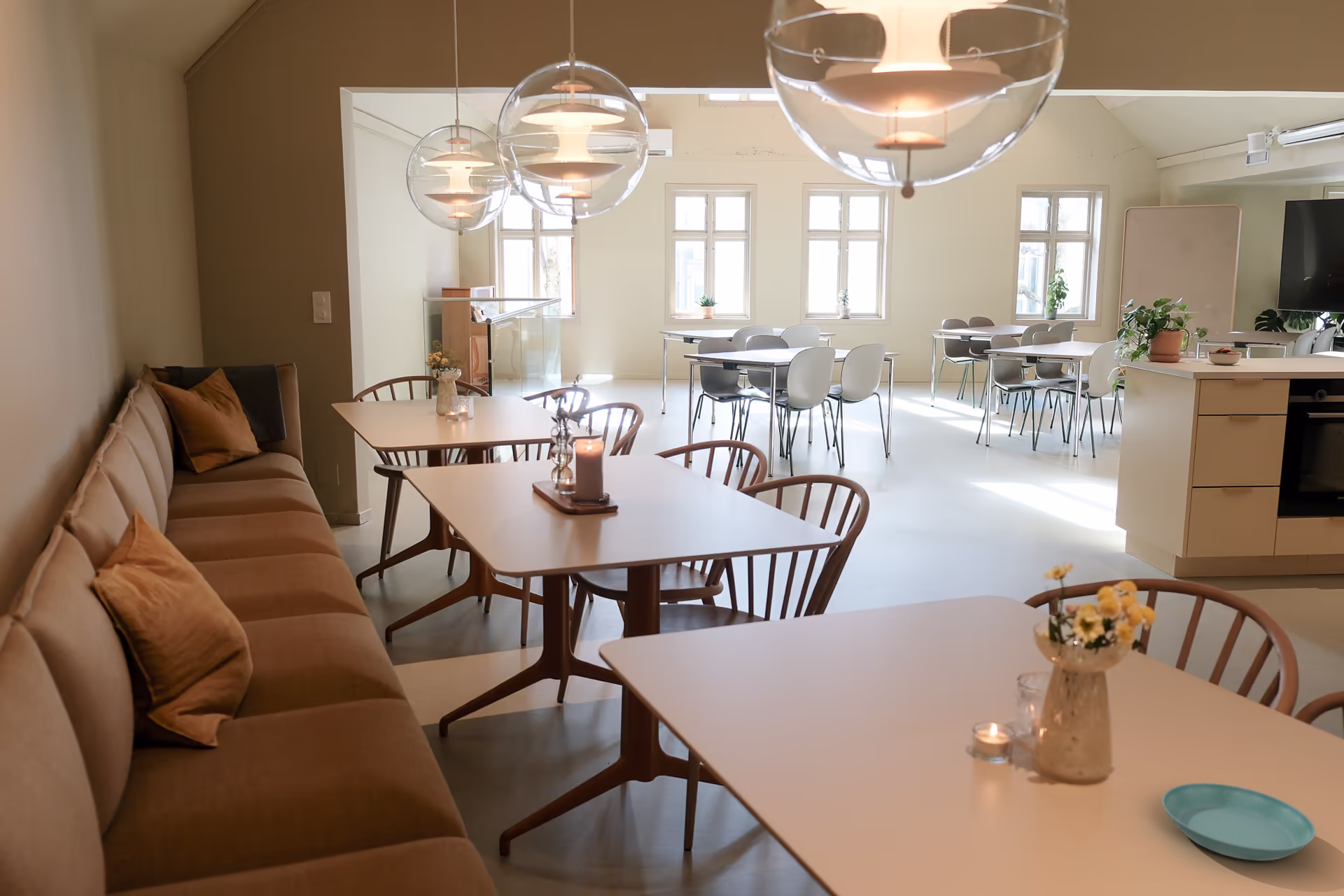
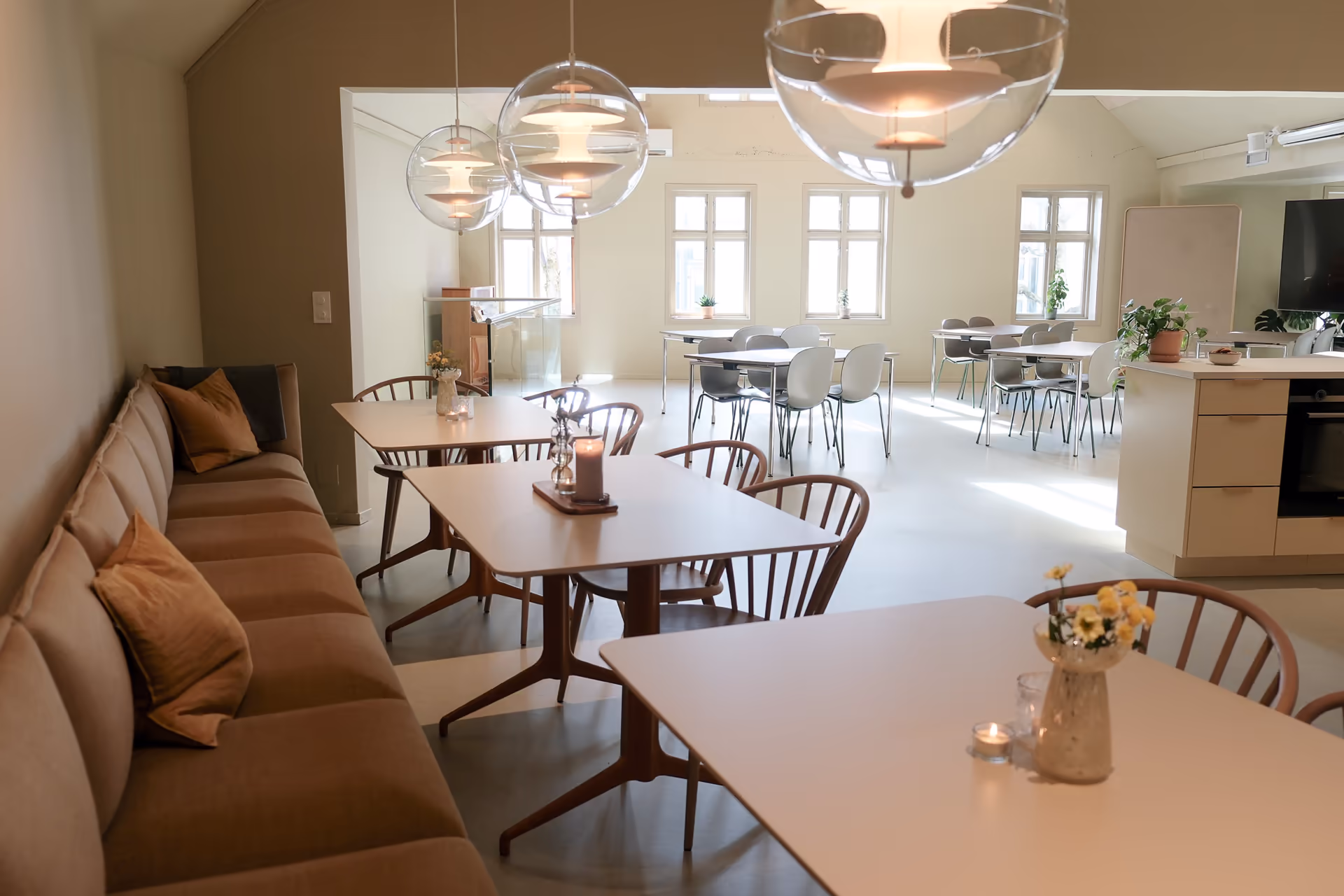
- saucer [1161,782,1316,862]
